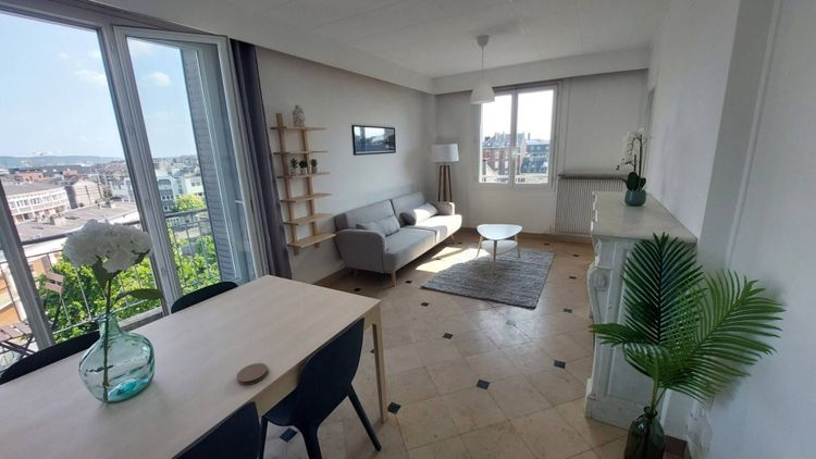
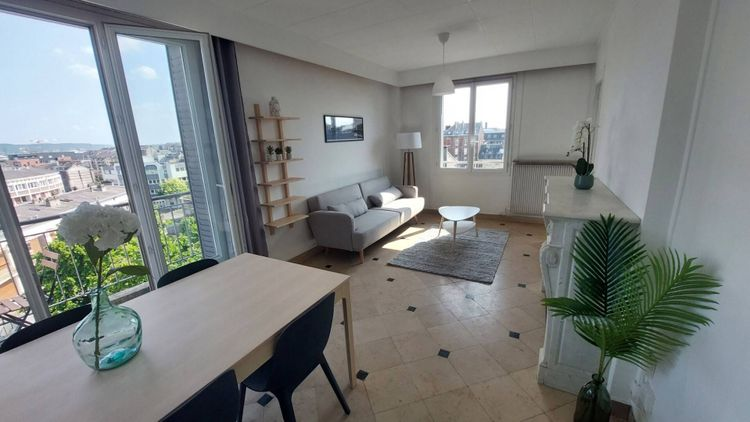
- coaster [236,362,269,386]
